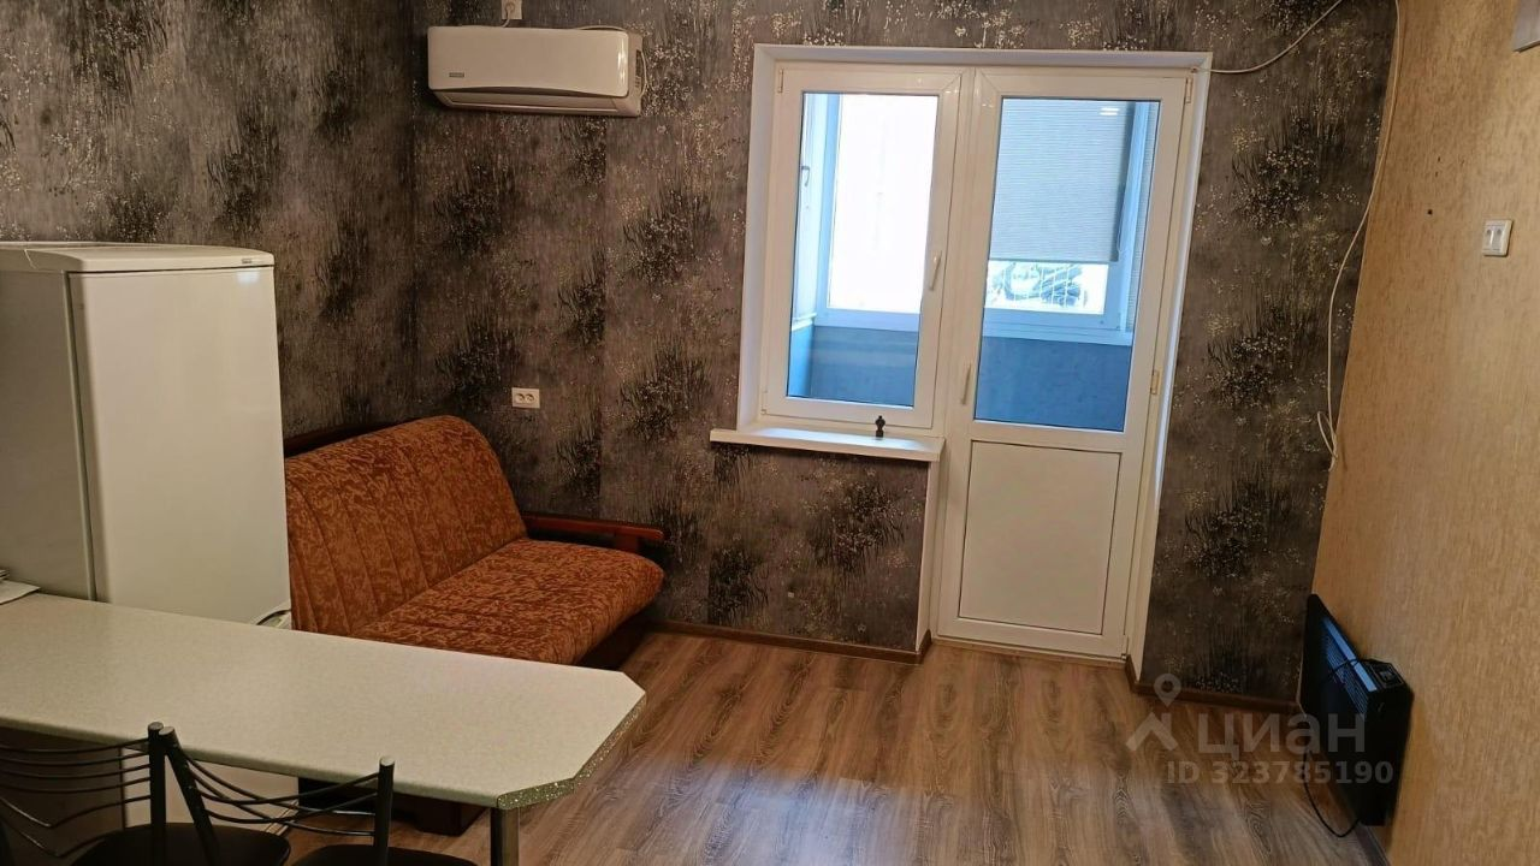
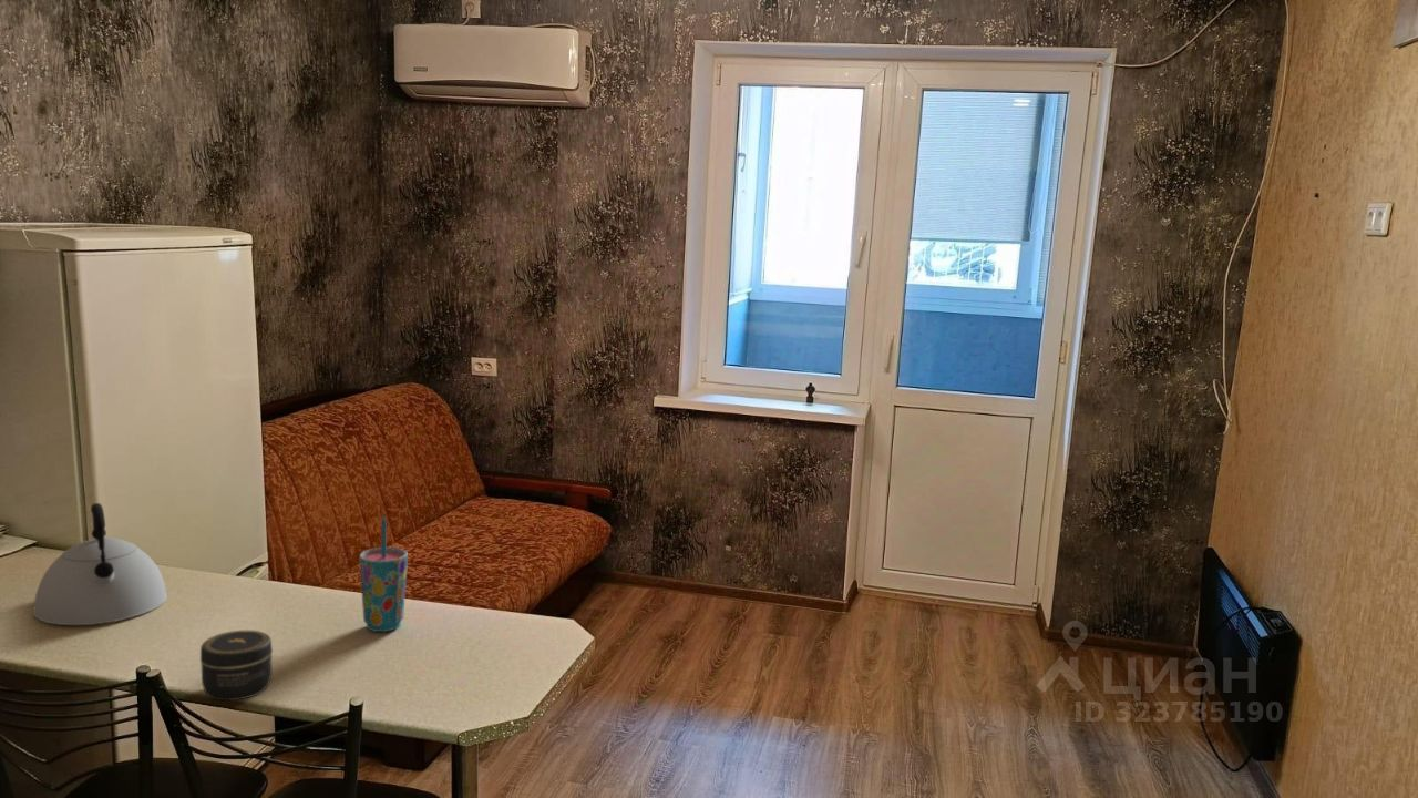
+ kettle [32,502,168,626]
+ cup [359,516,409,633]
+ jar [199,630,274,702]
